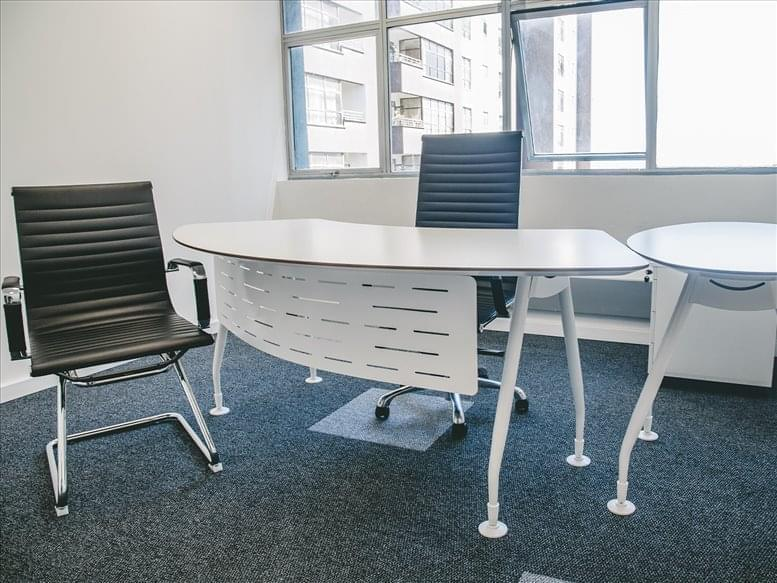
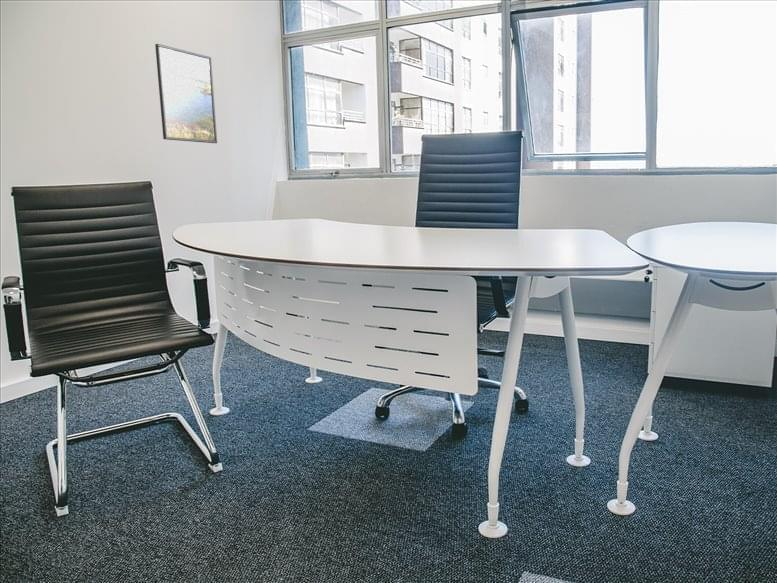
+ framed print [154,43,218,144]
